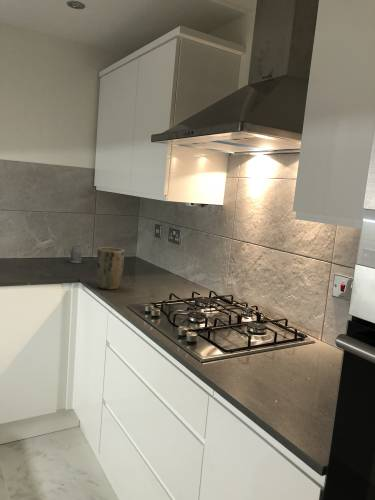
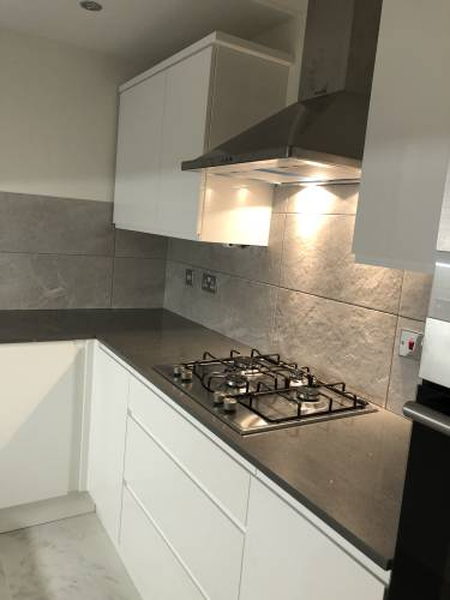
- mug [63,244,83,264]
- plant pot [96,246,125,290]
